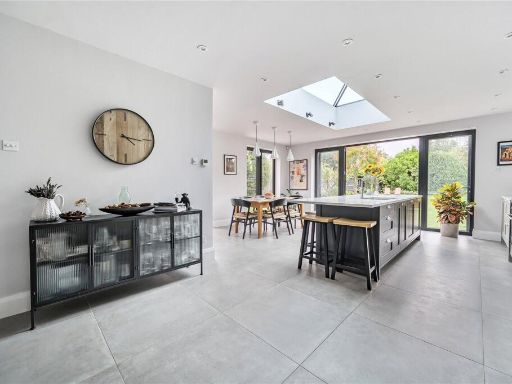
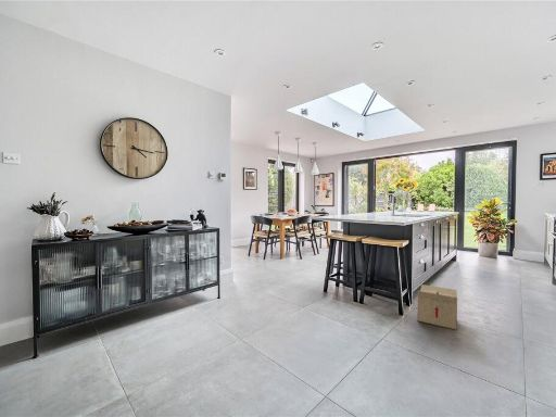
+ cardboard box [416,283,458,331]
